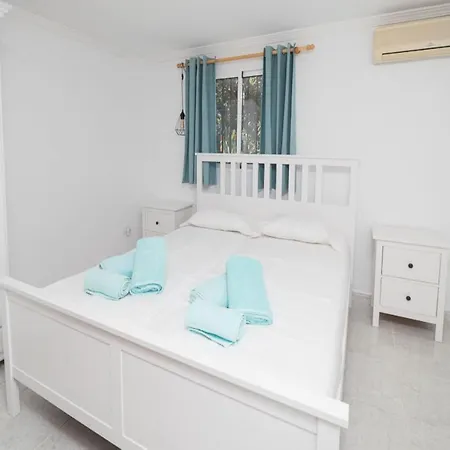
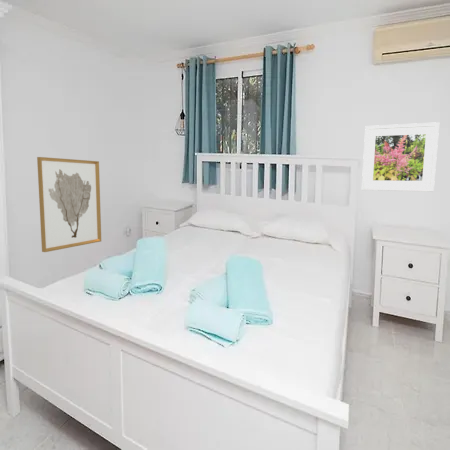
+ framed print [361,121,440,193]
+ wall art [36,156,102,253]
